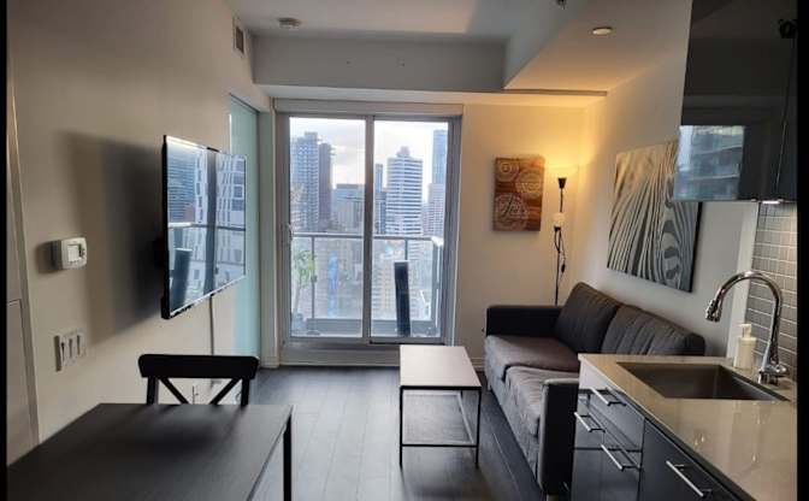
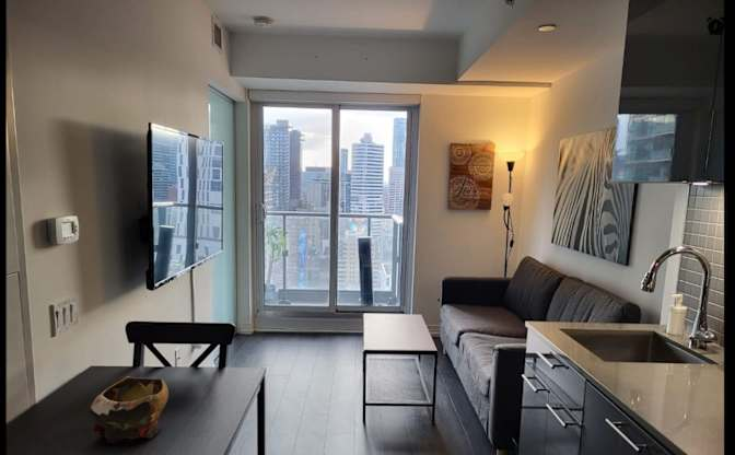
+ decorative bowl [86,375,170,445]
